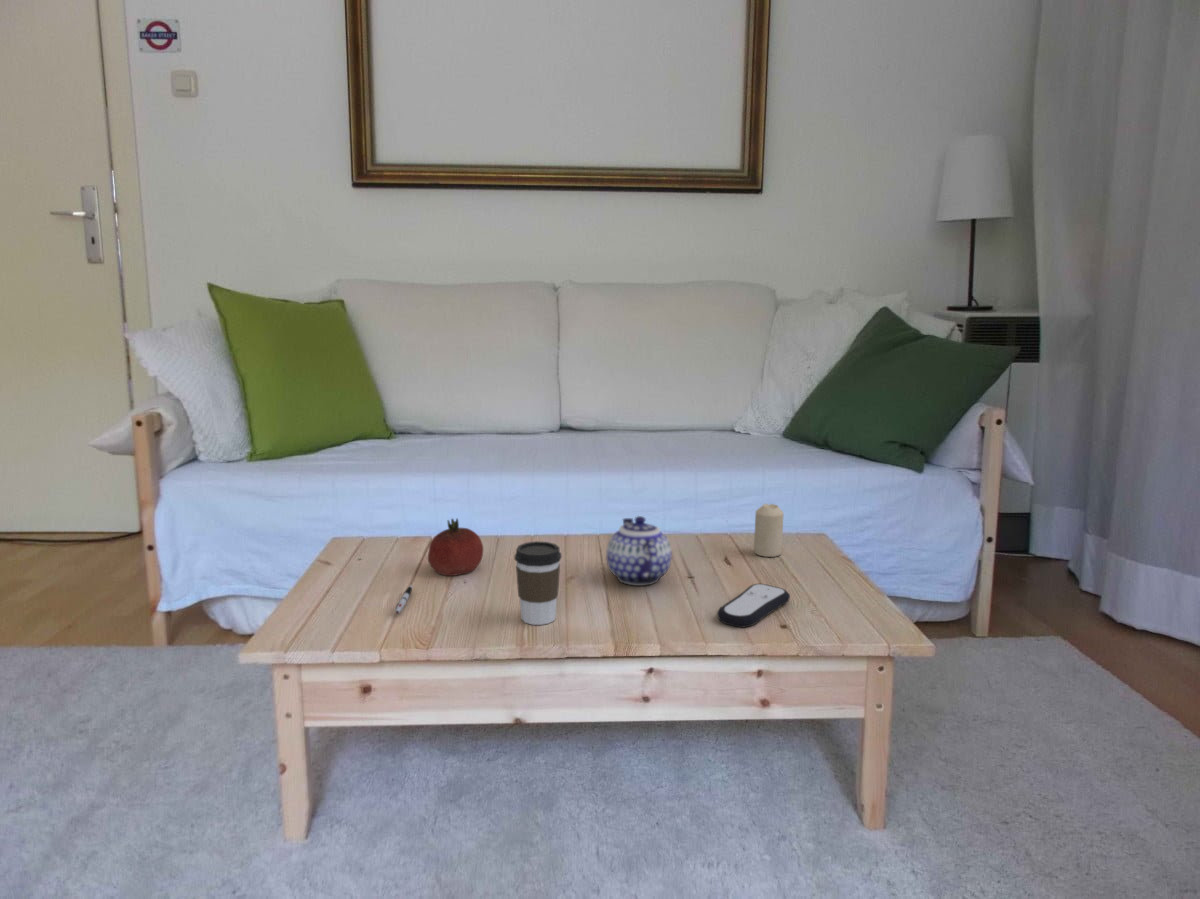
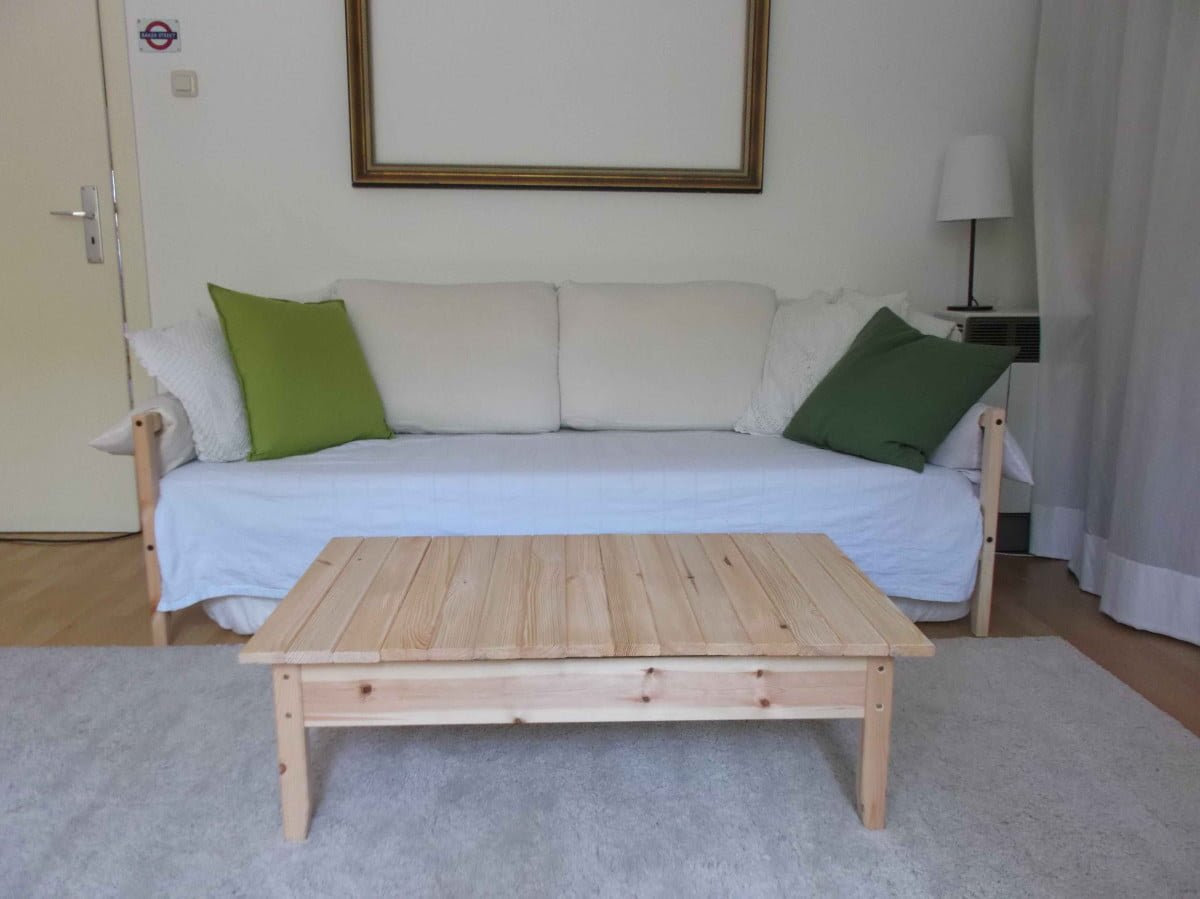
- candle [753,503,785,558]
- coffee cup [513,540,562,626]
- pen [394,584,413,615]
- fruit [427,517,484,577]
- teapot [605,515,673,587]
- remote control [716,583,791,628]
